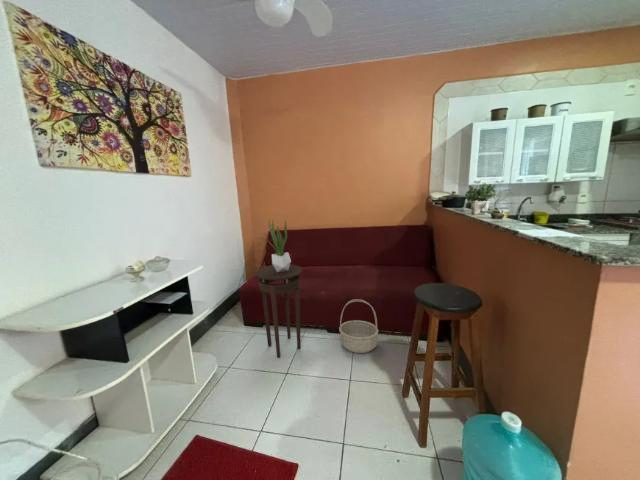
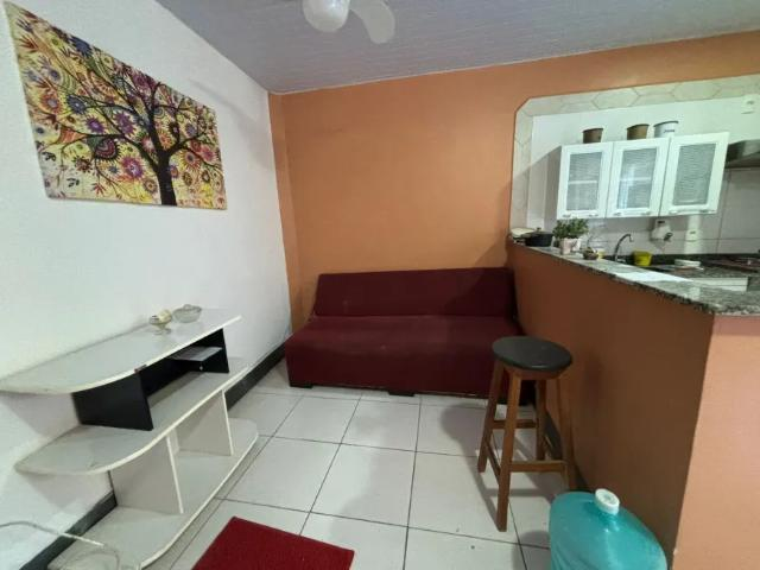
- potted plant [267,219,292,272]
- stool [254,263,303,359]
- basket [338,298,379,354]
